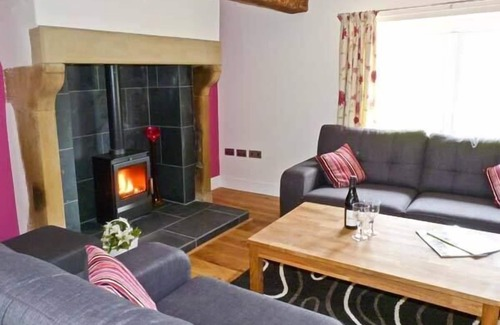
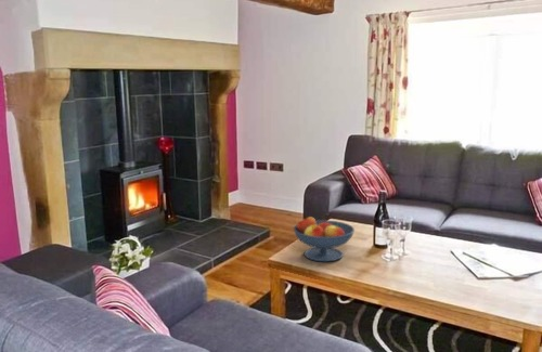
+ fruit bowl [293,216,356,262]
